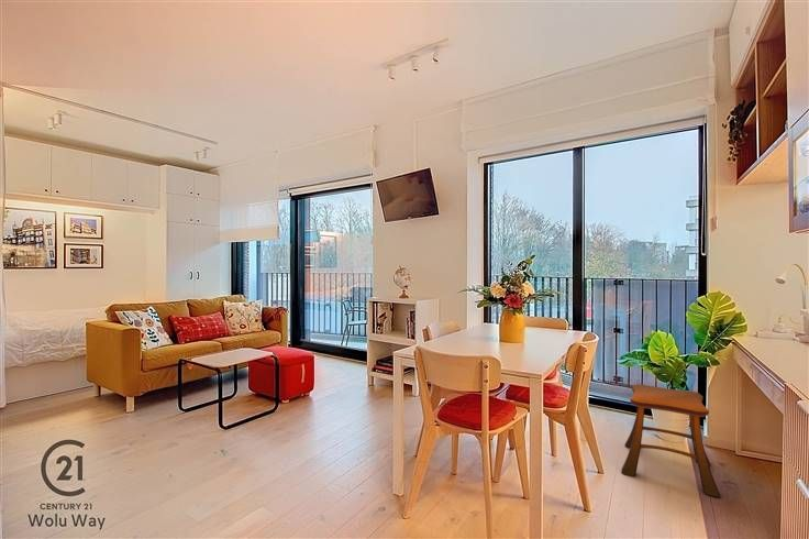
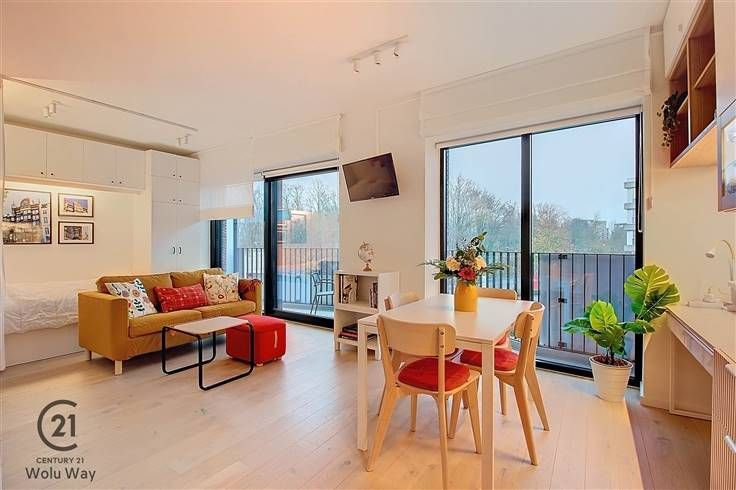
- stool [620,383,722,498]
